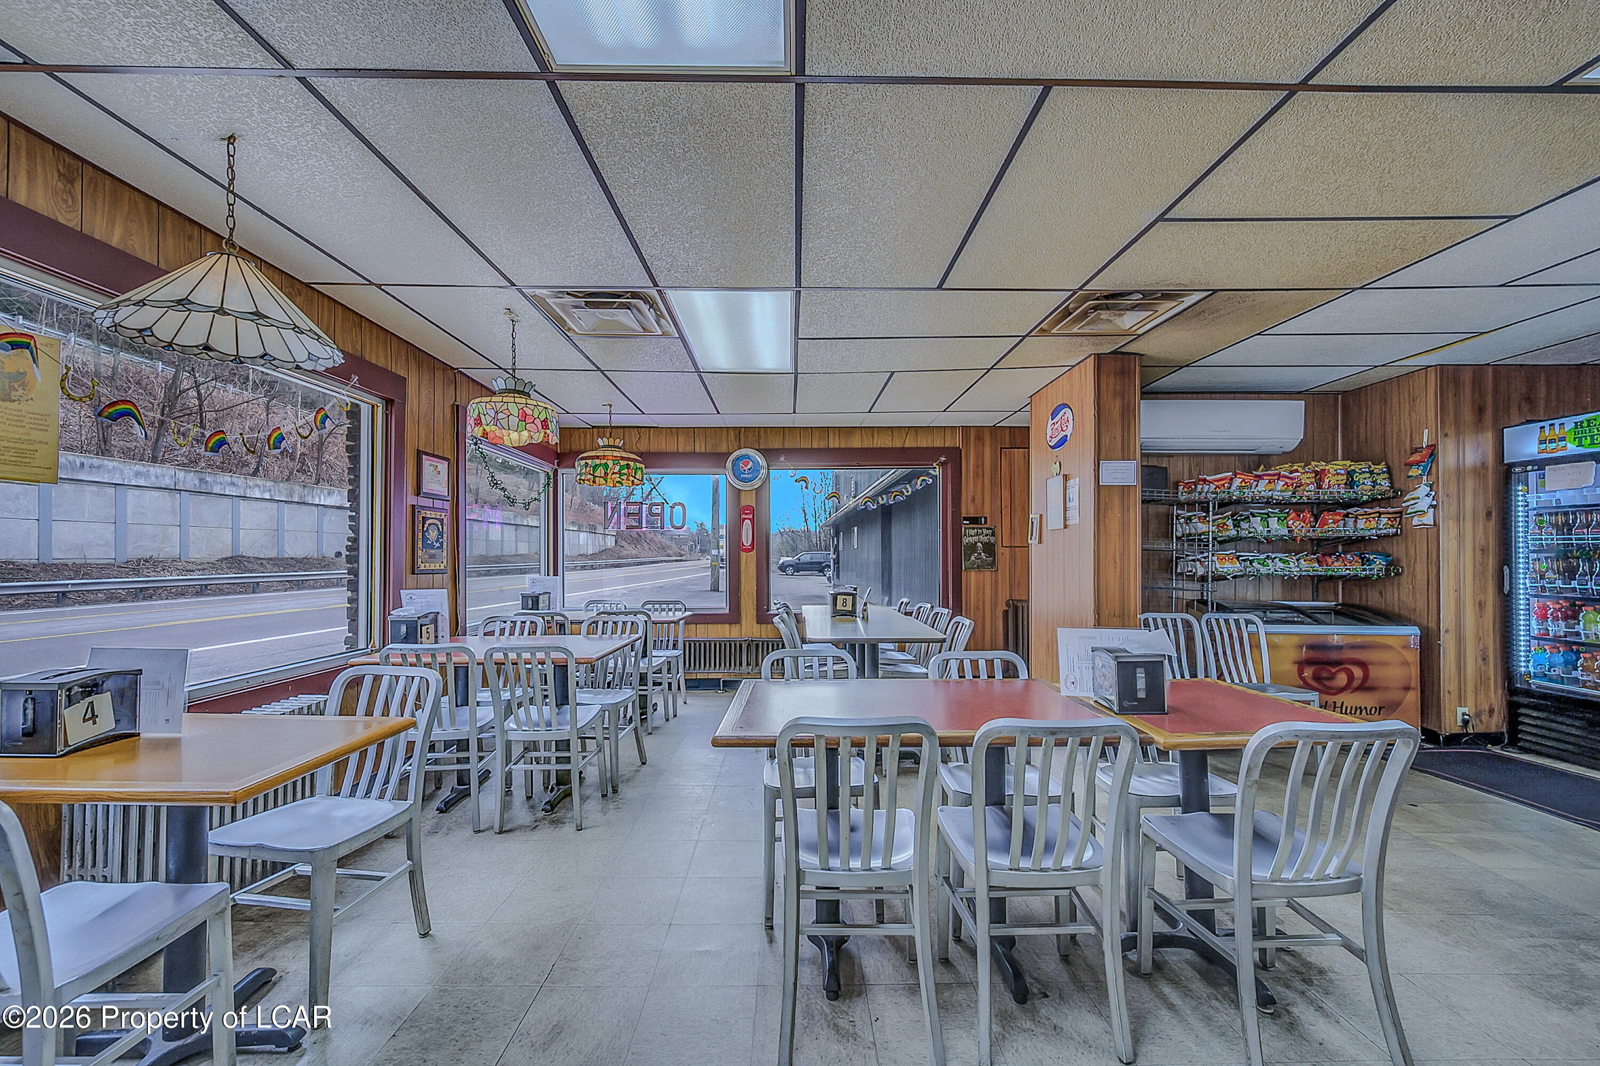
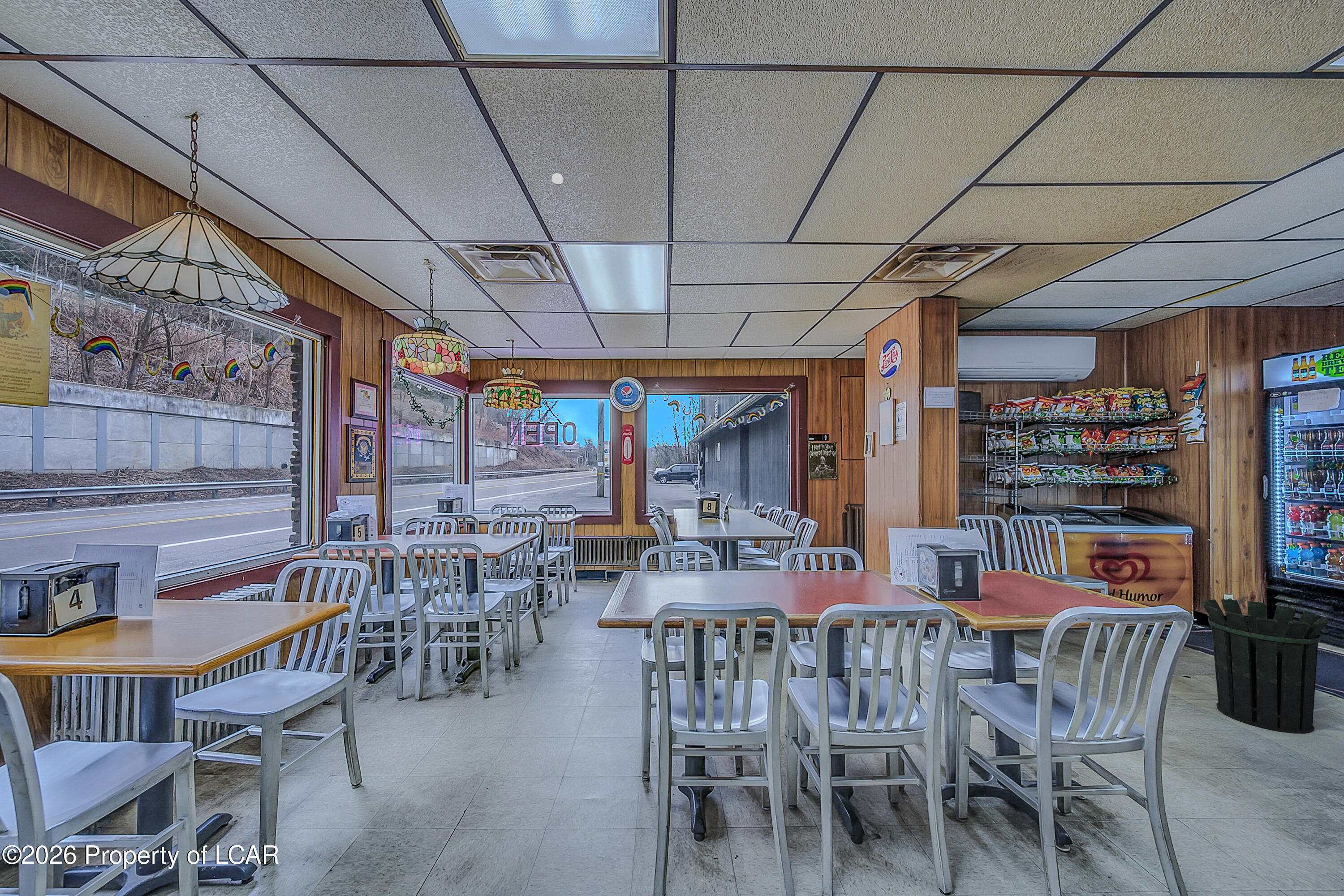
+ eyeball [551,173,564,186]
+ waste bin [1202,599,1329,734]
